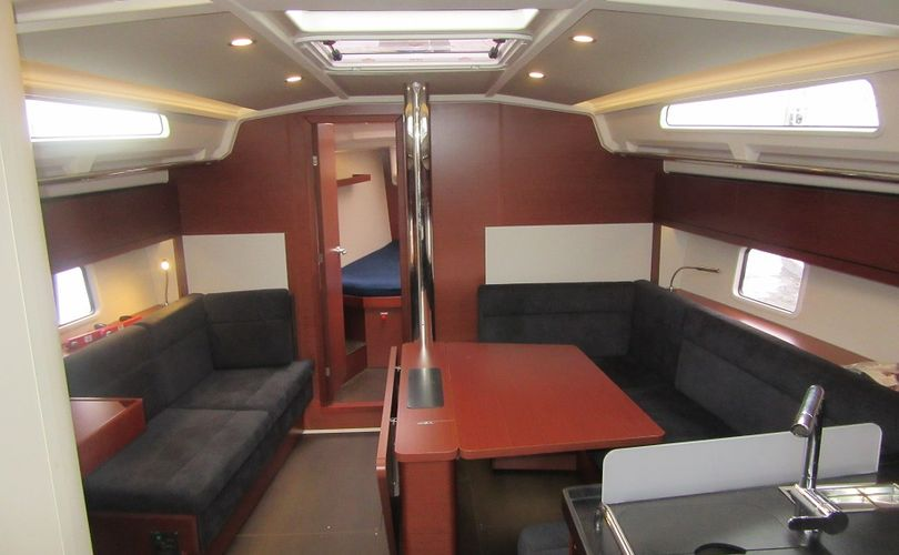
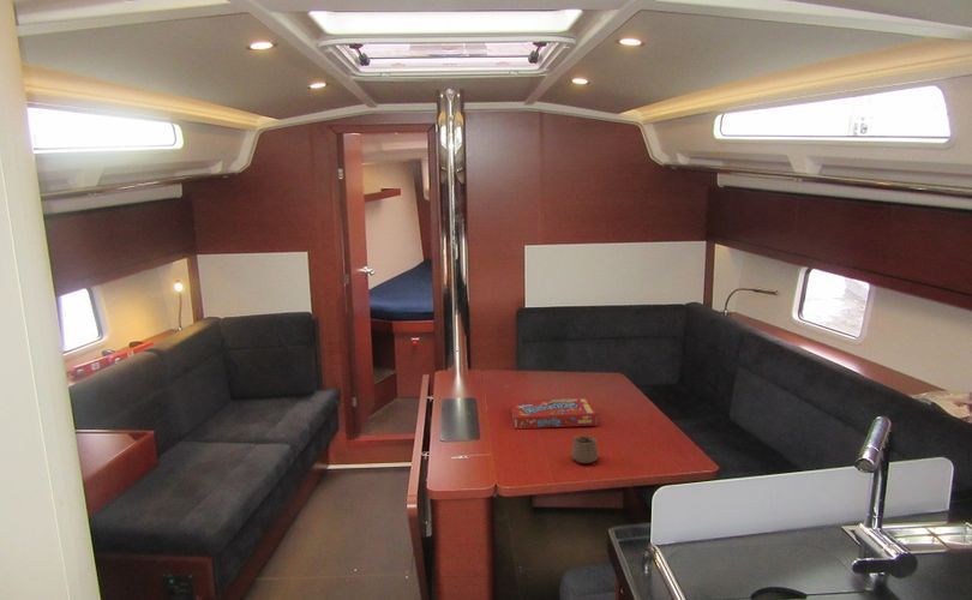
+ cup [569,434,600,464]
+ snack box [510,396,599,430]
